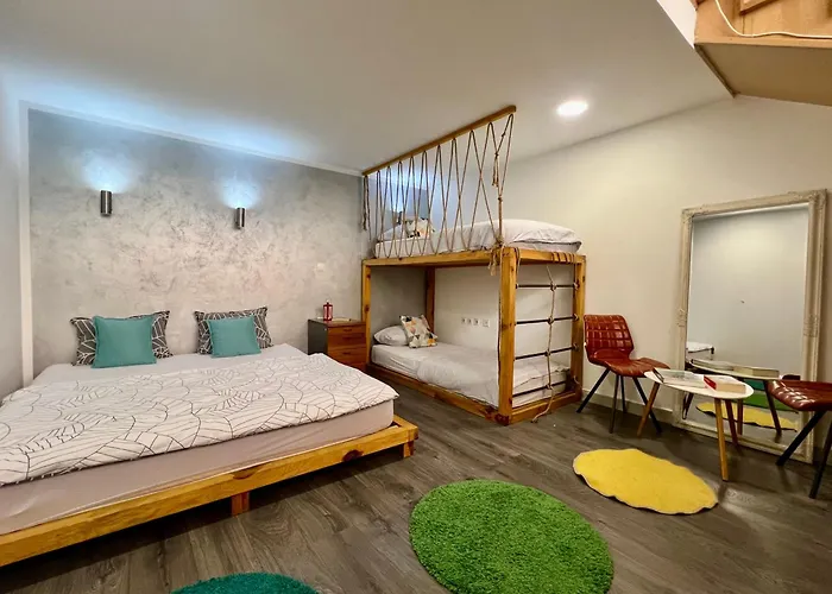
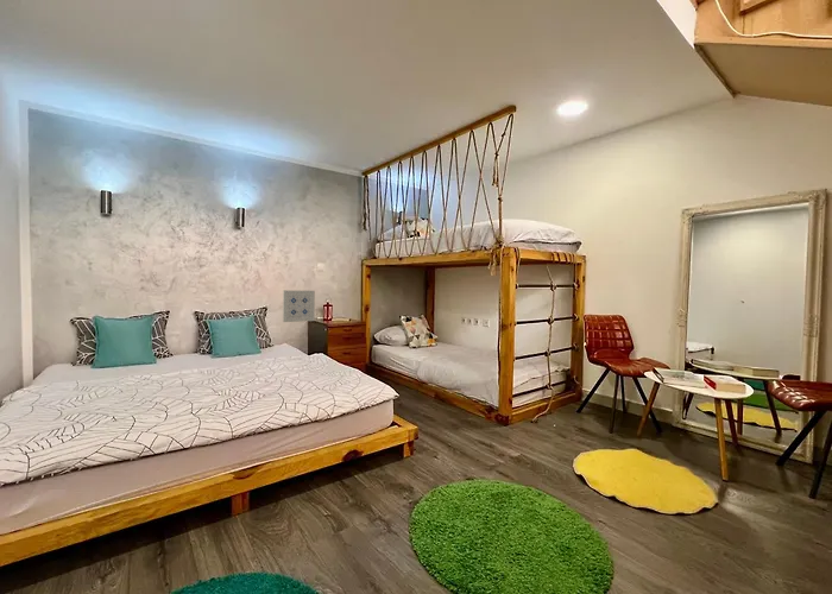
+ wall art [282,289,316,323]
